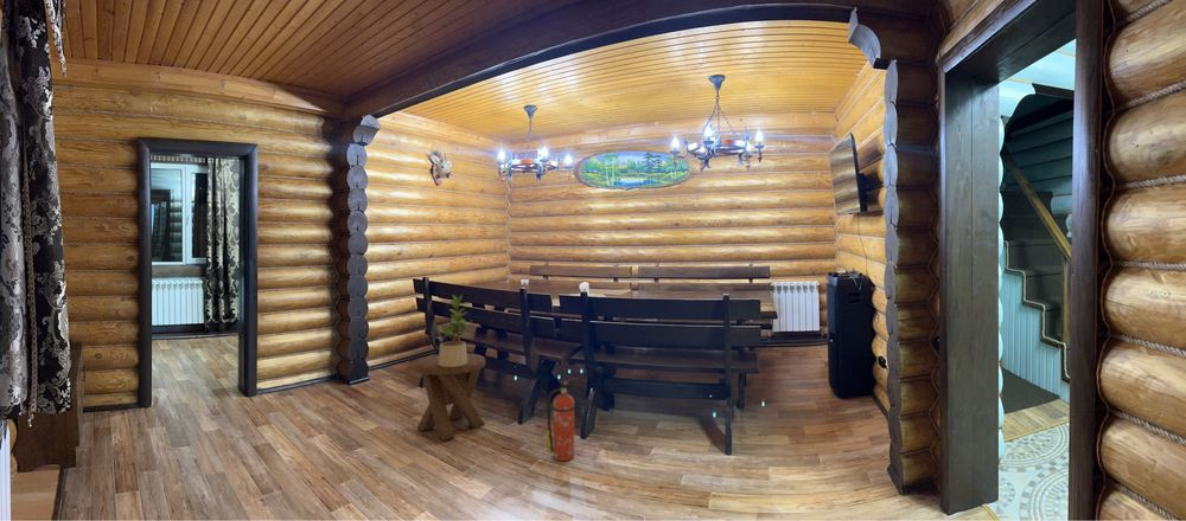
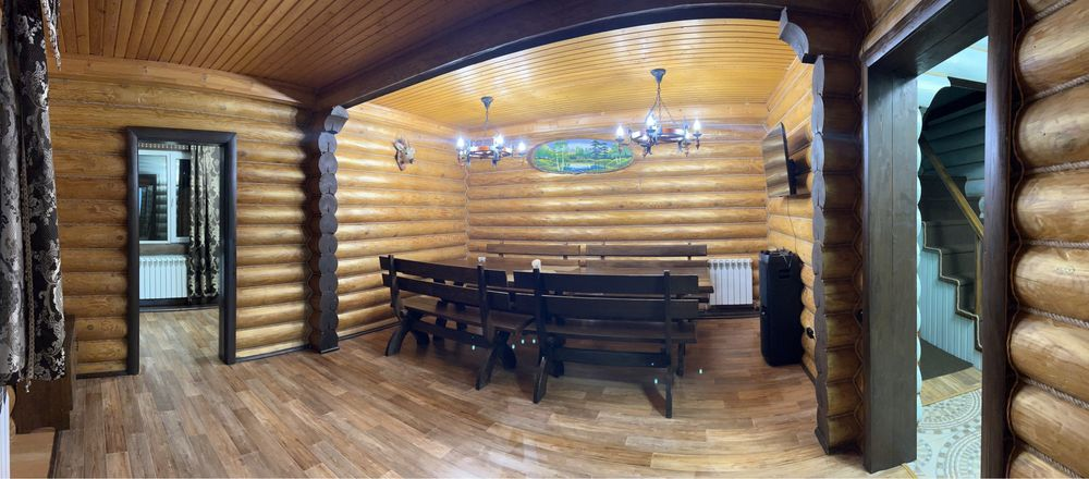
- potted plant [435,294,472,367]
- music stool [414,352,486,442]
- fire extinguisher [546,377,585,462]
